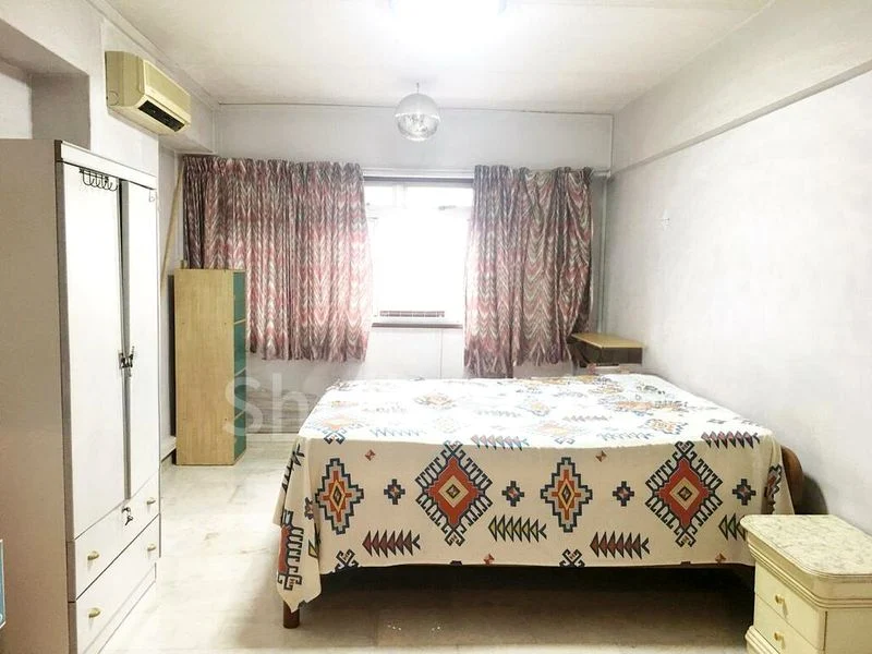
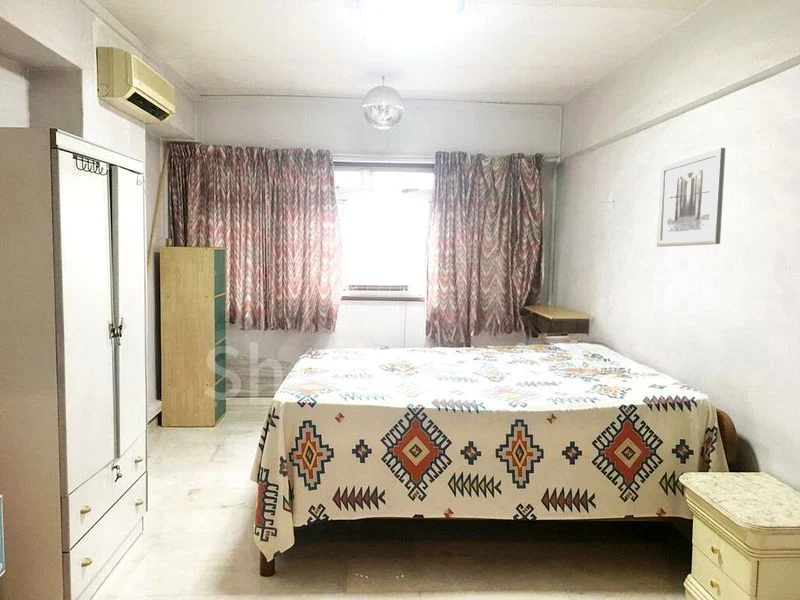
+ wall art [656,147,726,248]
